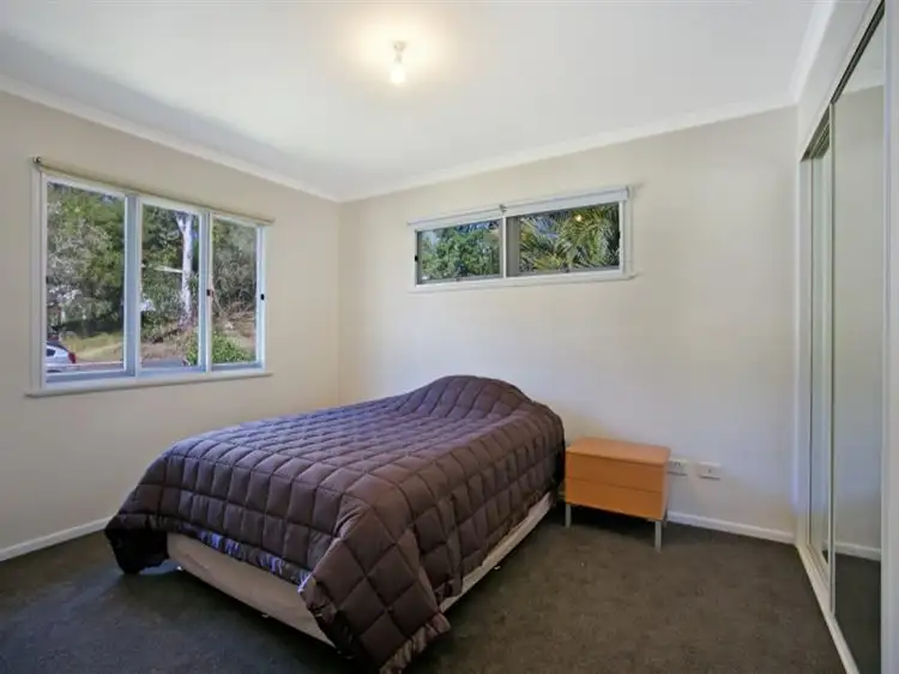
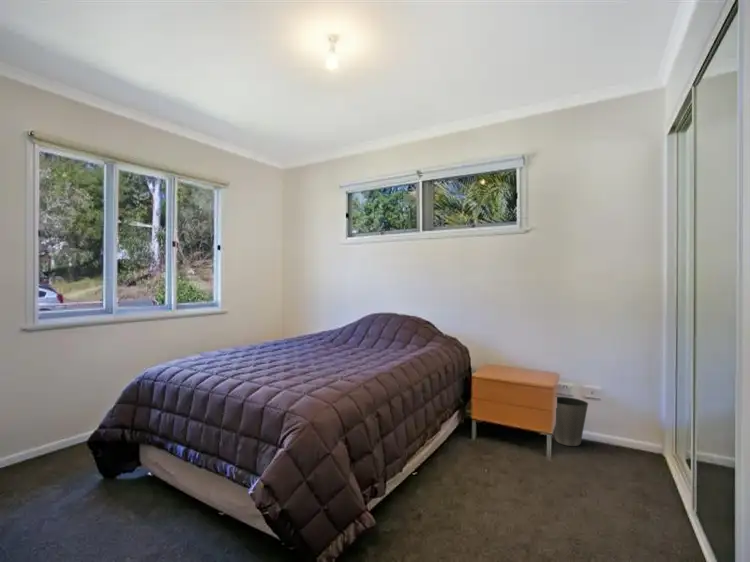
+ waste basket [554,396,589,447]
